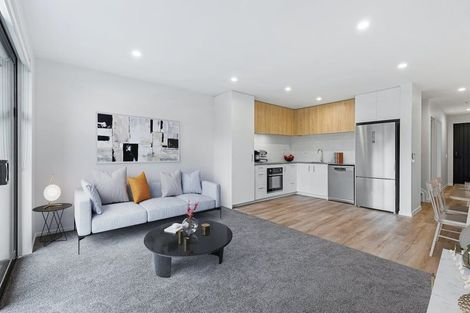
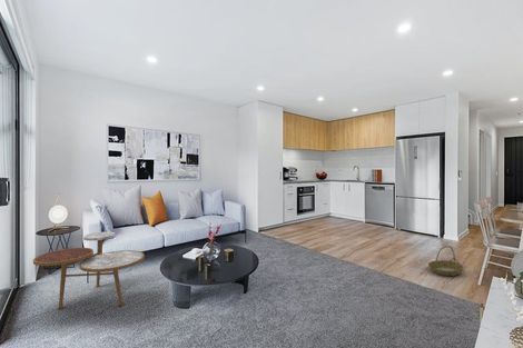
+ basket [427,245,465,277]
+ side table [32,231,146,310]
